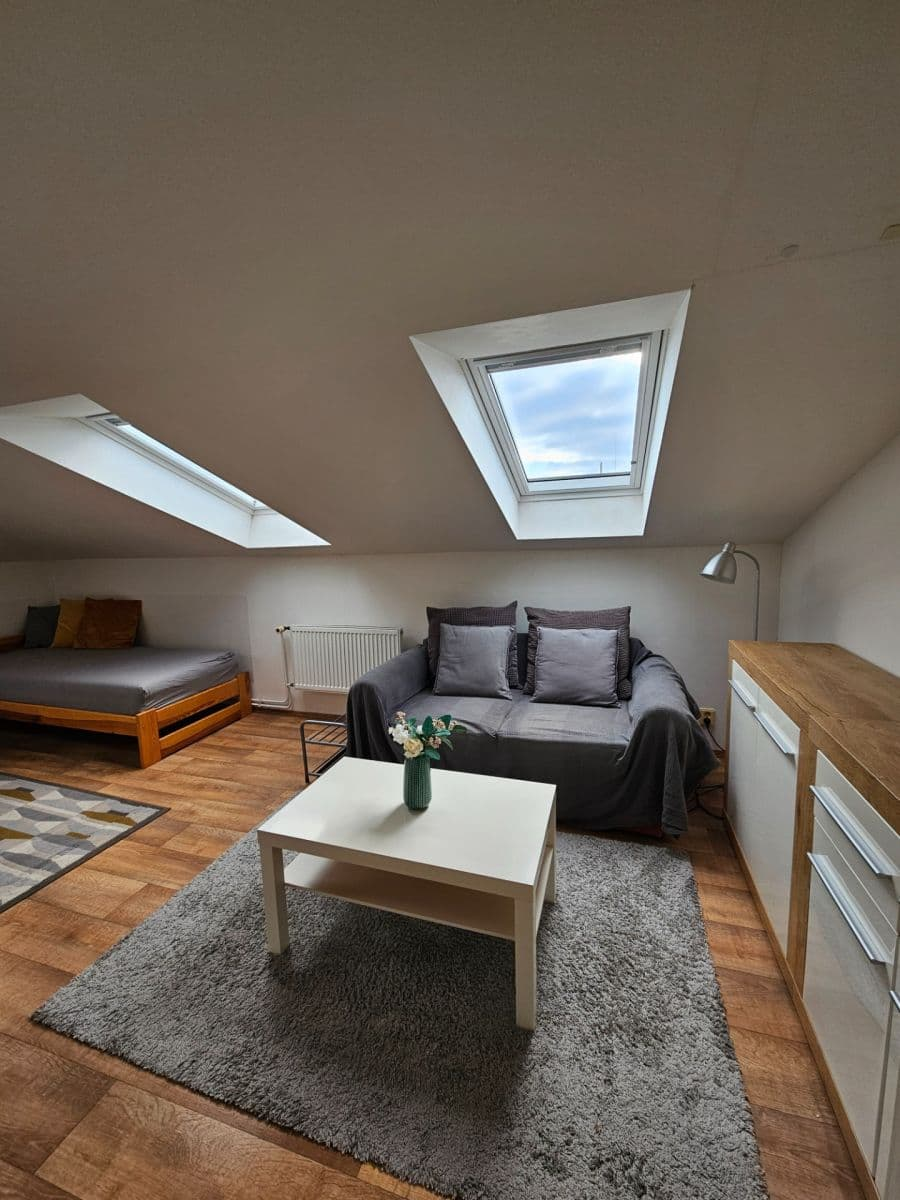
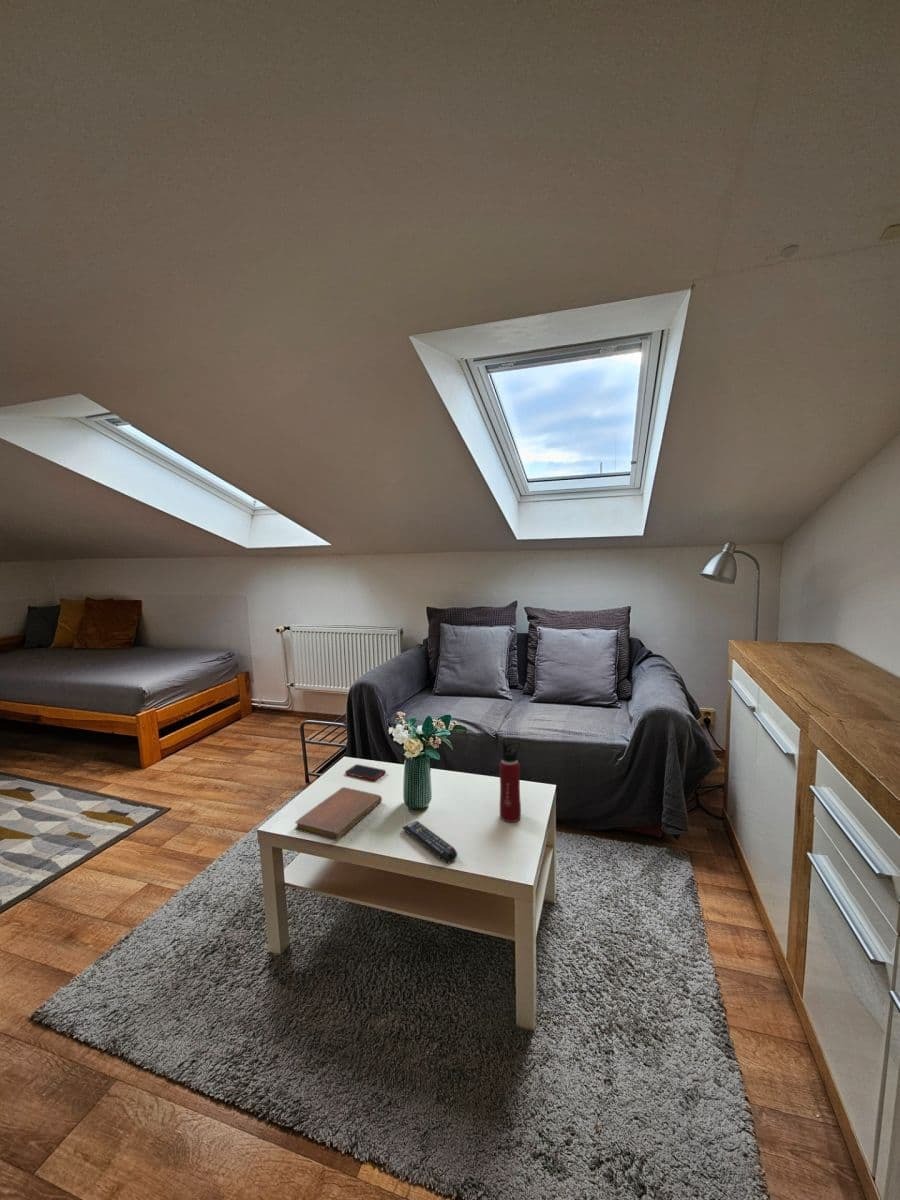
+ cell phone [344,763,387,781]
+ water bottle [498,740,522,823]
+ notebook [294,786,383,842]
+ remote control [401,820,458,864]
